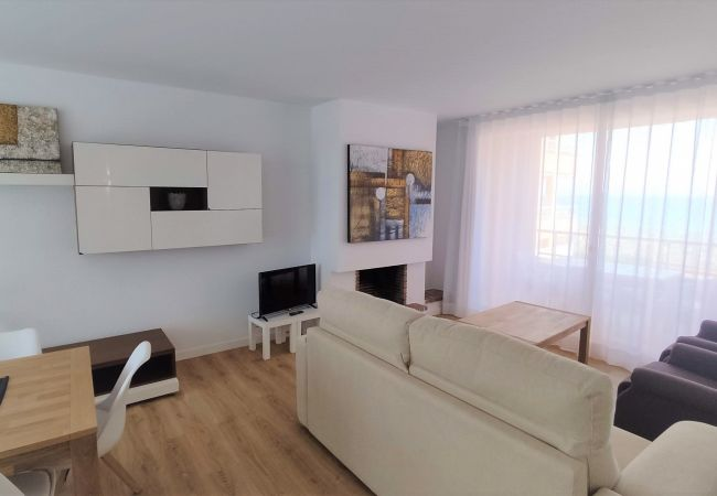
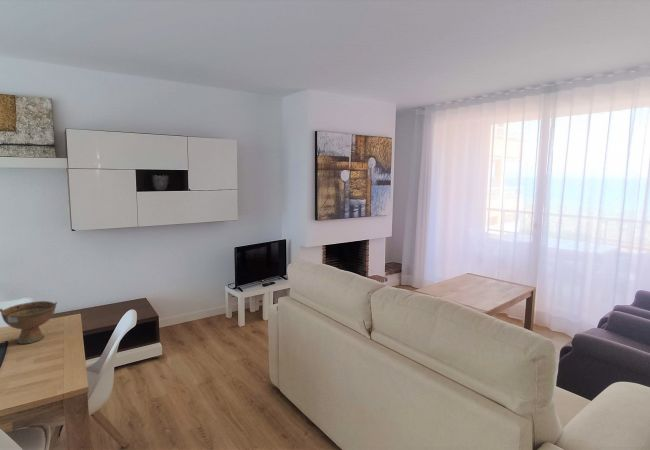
+ bowl [0,300,58,345]
